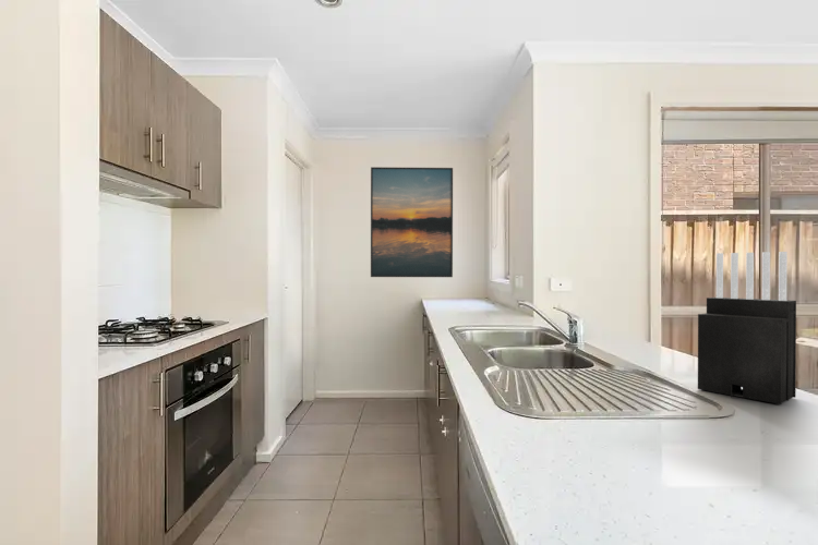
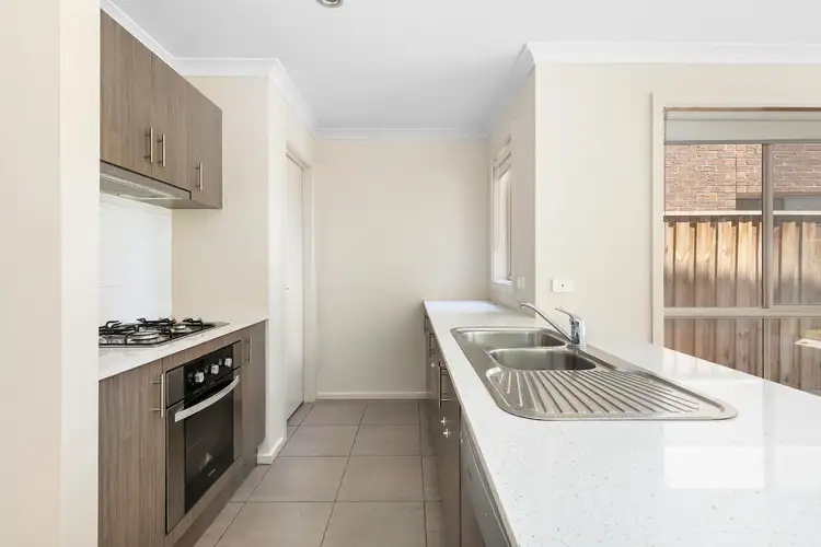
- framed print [370,166,454,278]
- knife block [697,251,797,405]
